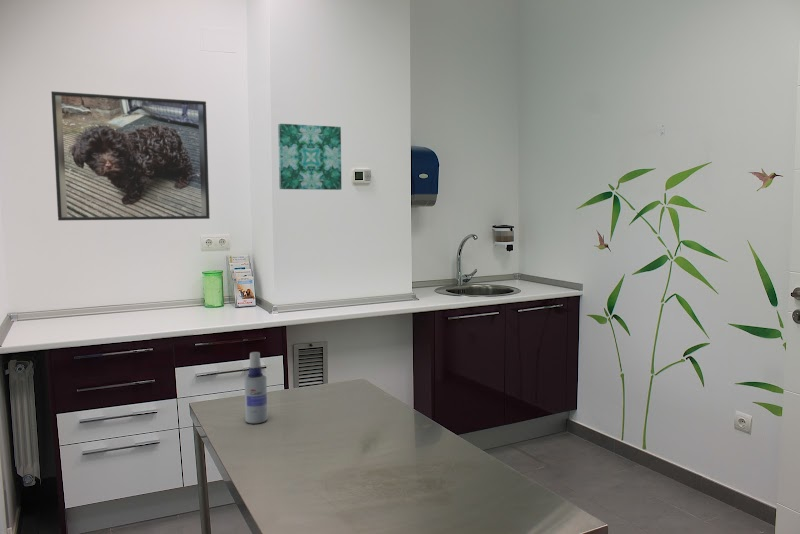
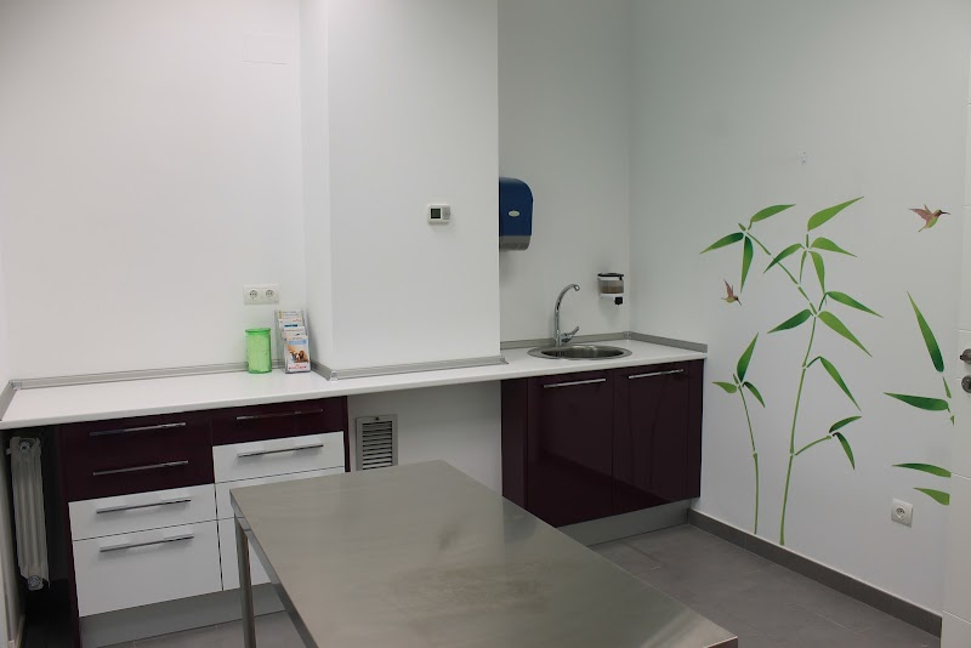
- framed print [50,90,211,221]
- spray bottle [243,351,268,424]
- wall art [277,123,342,191]
